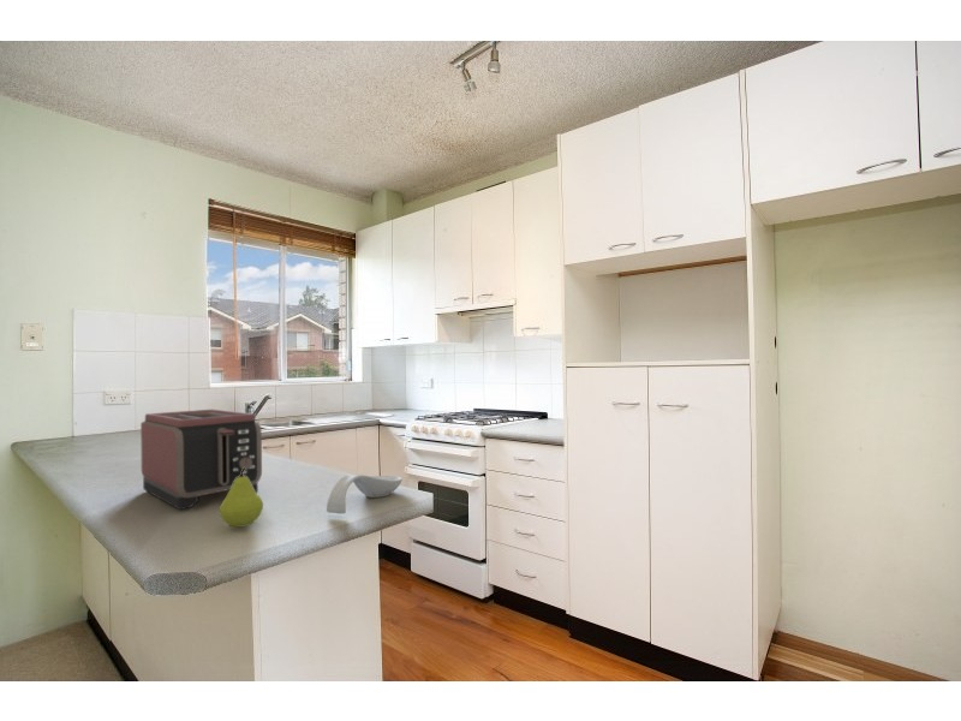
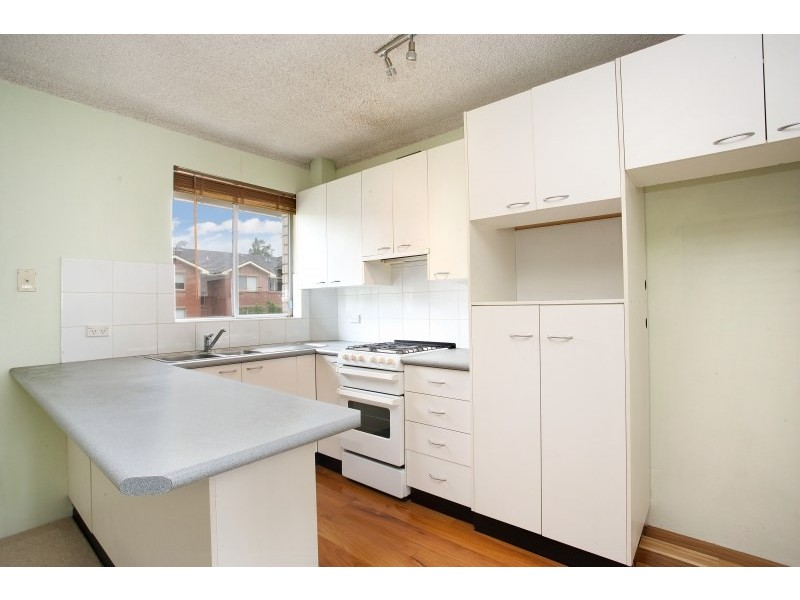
- fruit [219,467,264,529]
- spoon rest [326,473,404,514]
- toaster [139,409,263,511]
